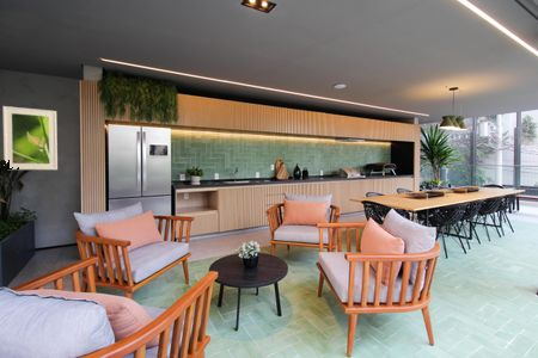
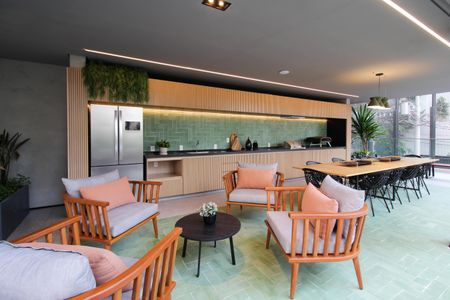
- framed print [1,105,59,171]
